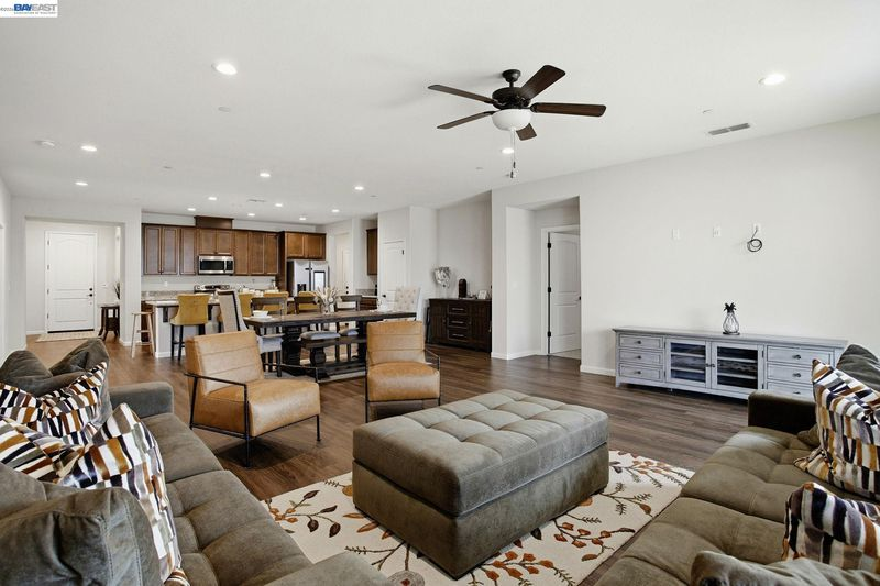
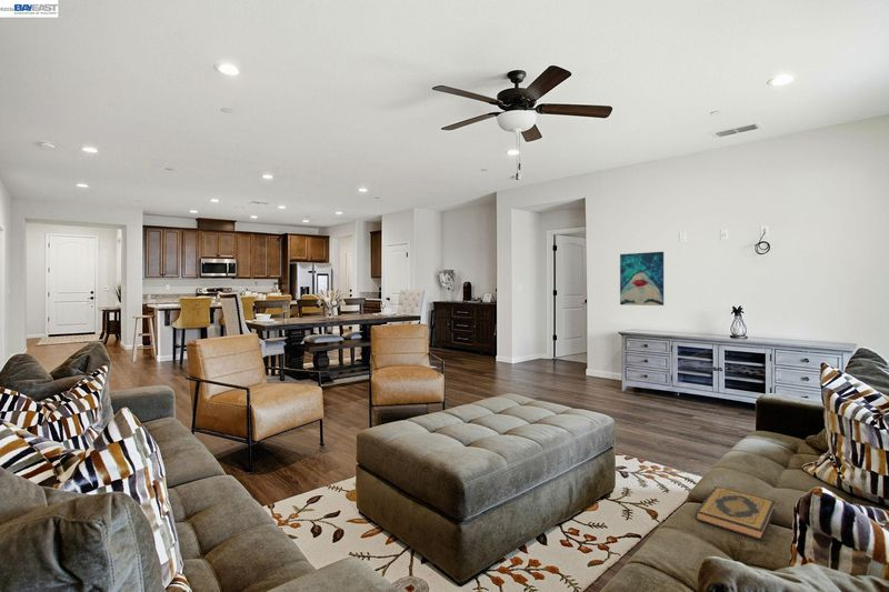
+ wall art [619,251,665,307]
+ hardback book [695,485,777,542]
